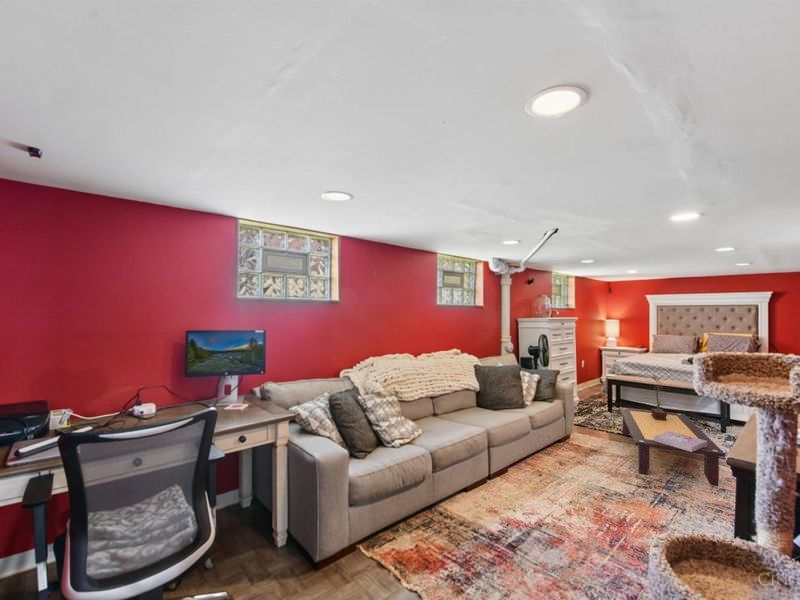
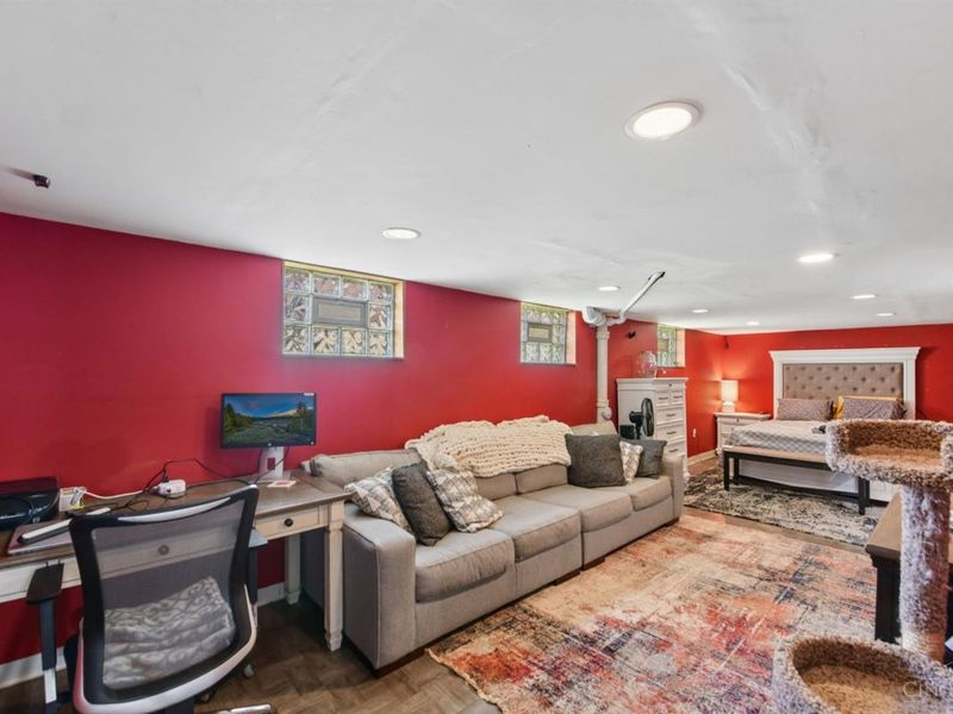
- coffee table [618,406,726,487]
- potted plant [650,374,668,421]
- decorative box [654,431,708,452]
